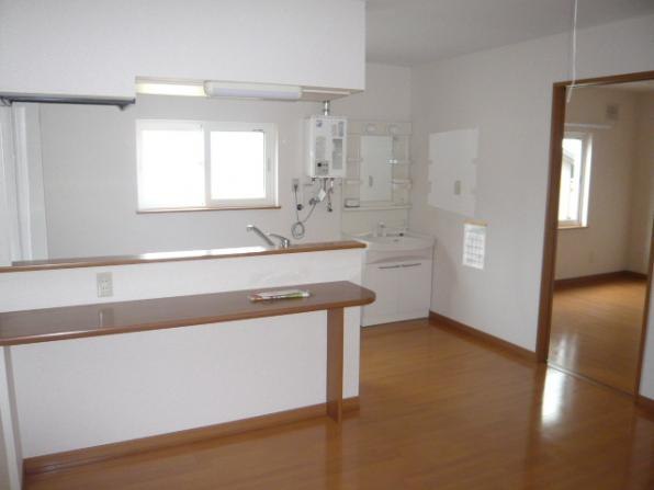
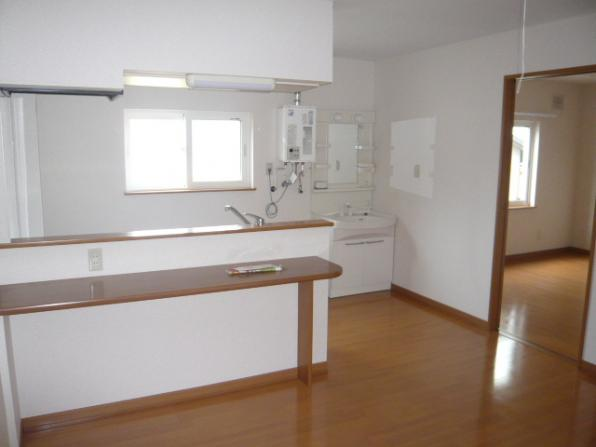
- calendar [462,212,488,271]
